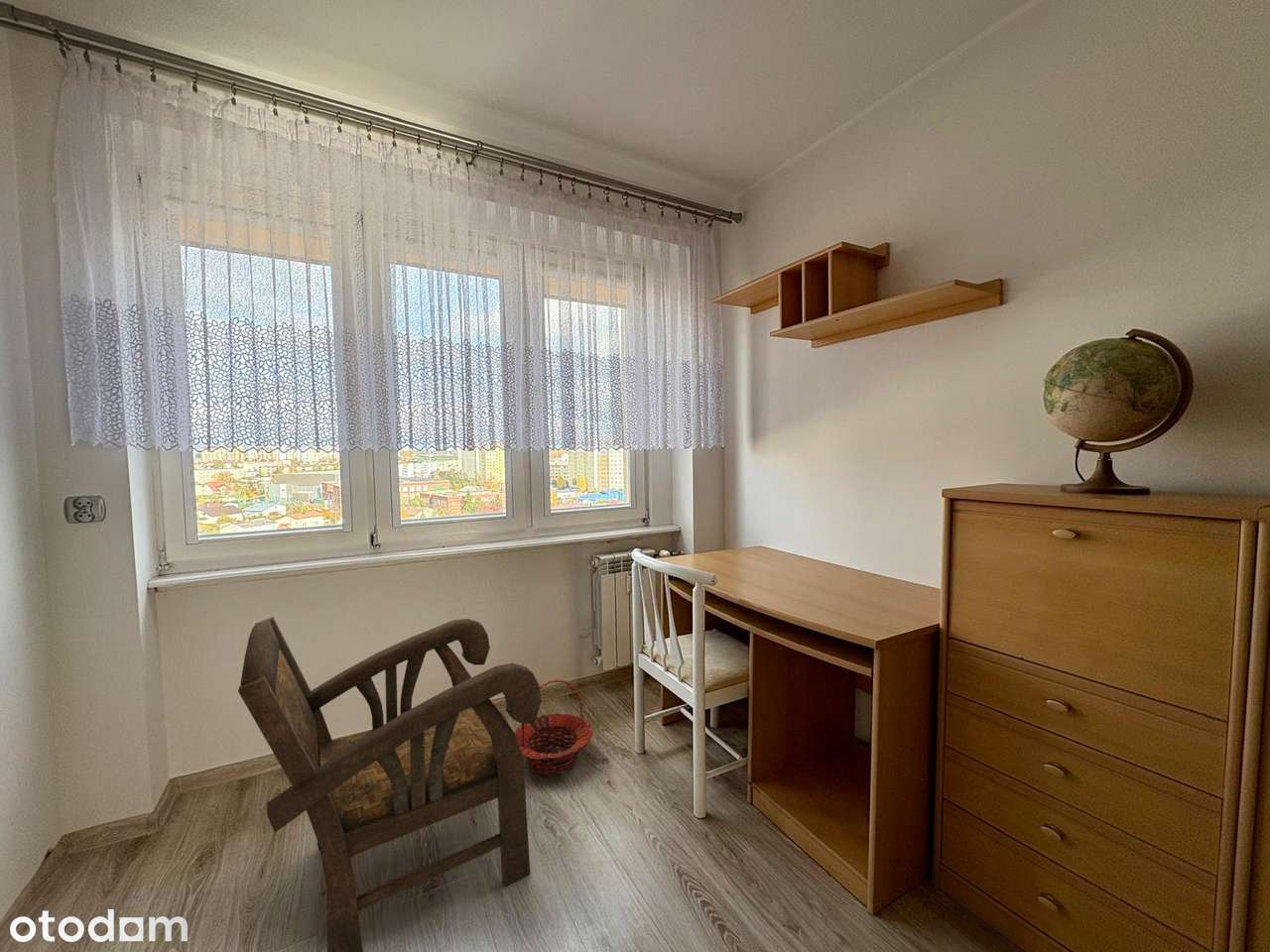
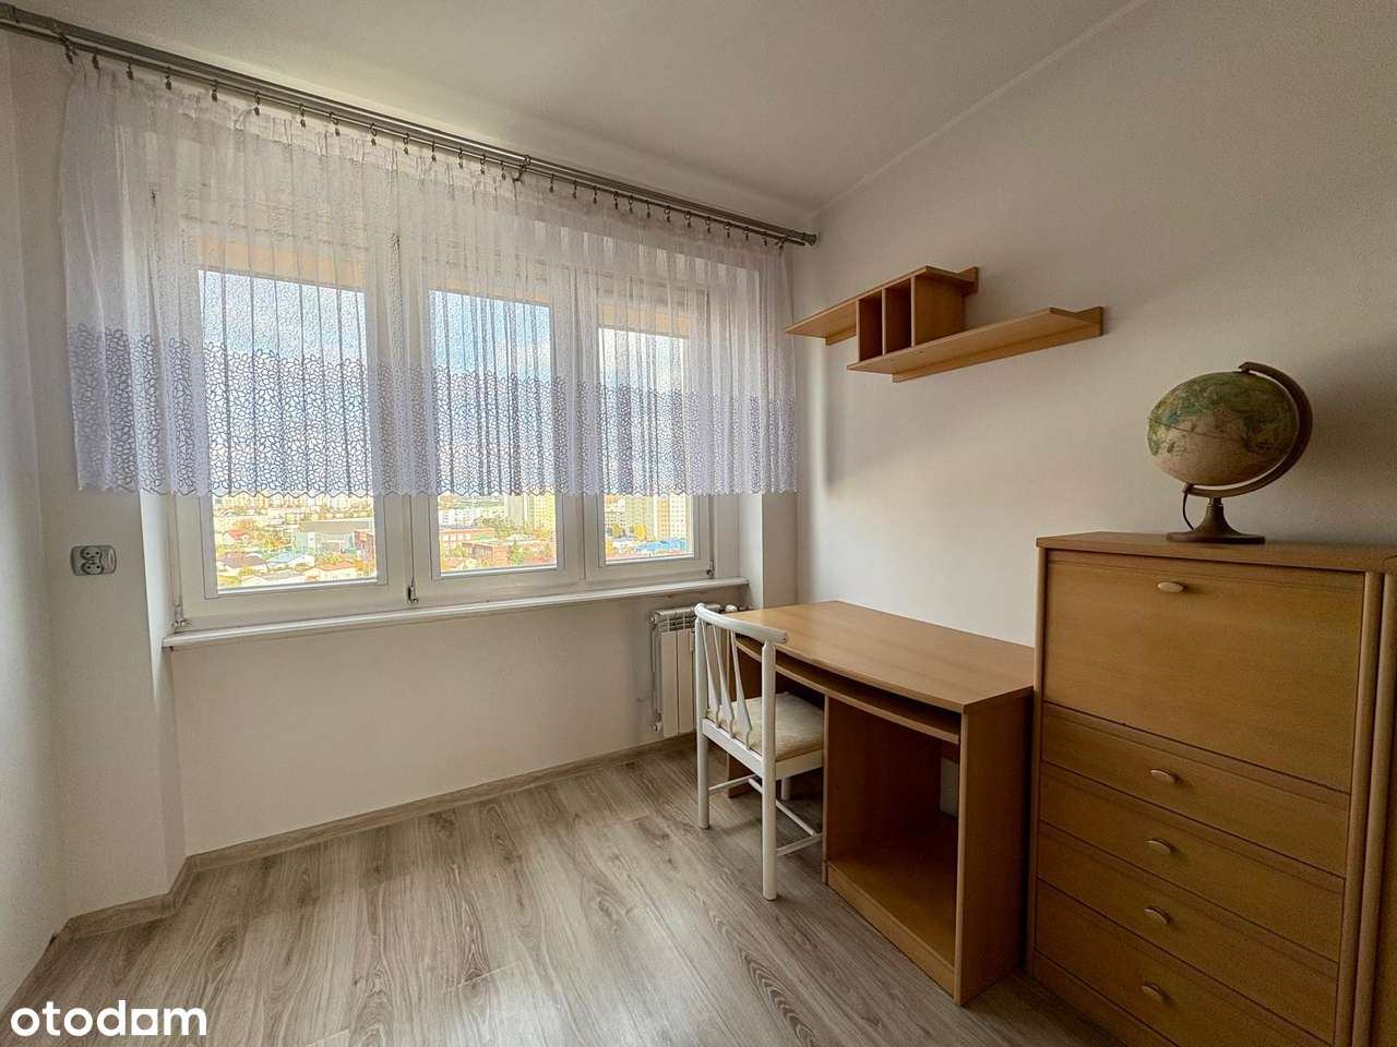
- armchair [237,616,543,952]
- basket [514,679,594,776]
